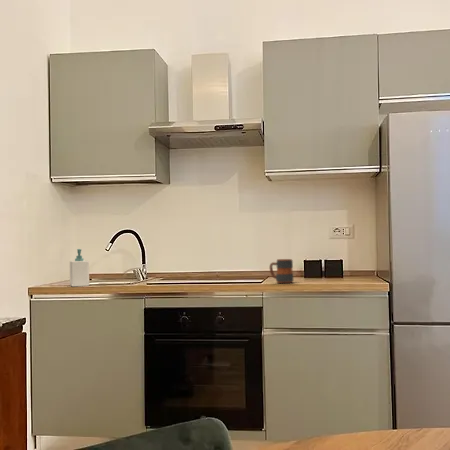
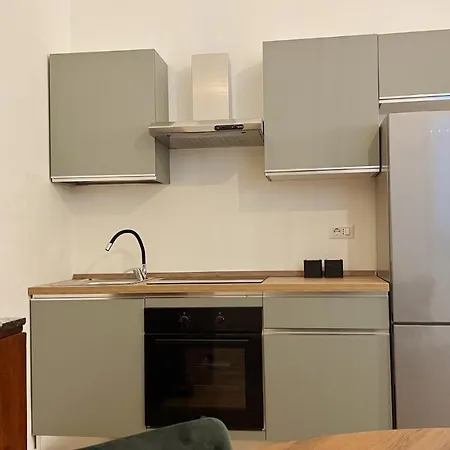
- mug [269,258,294,284]
- soap bottle [69,248,90,287]
